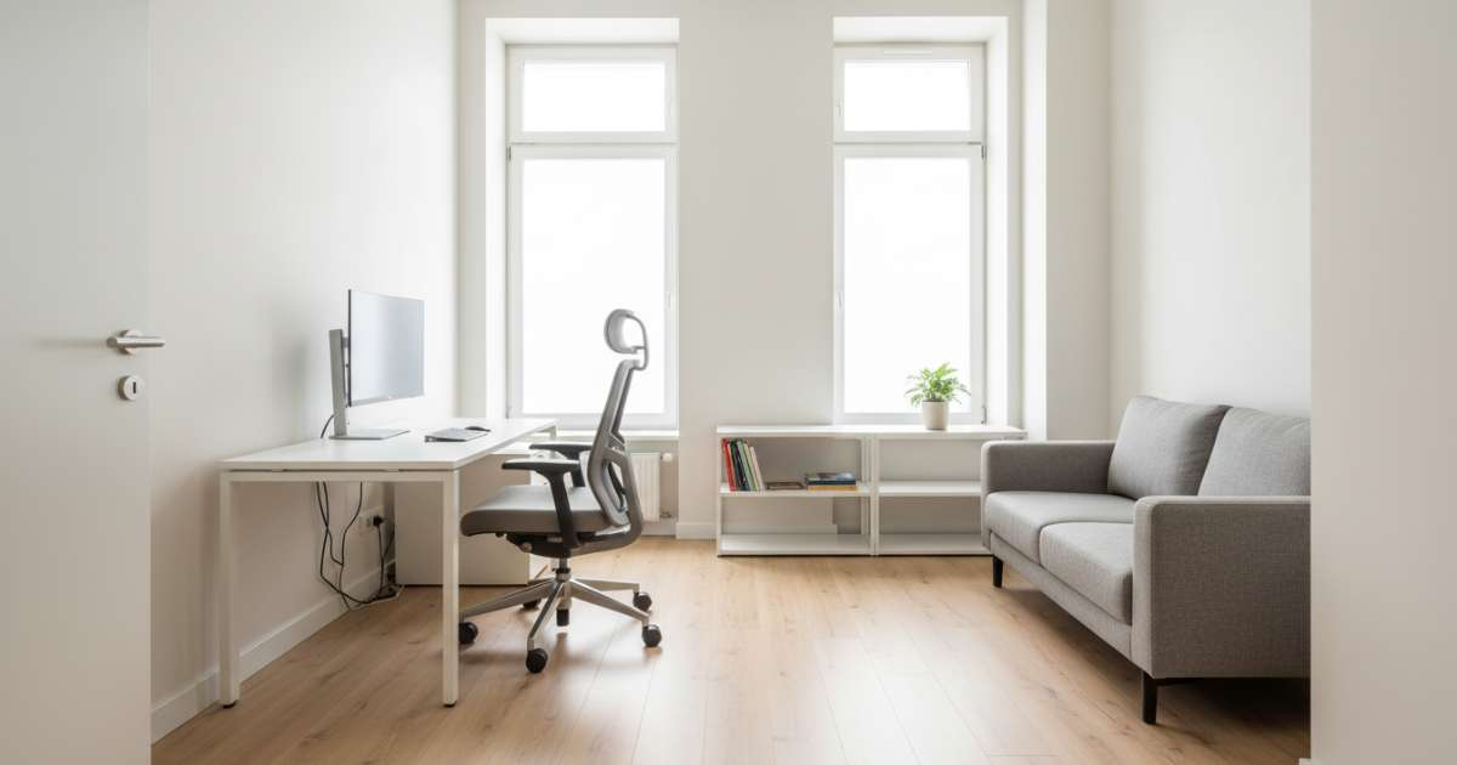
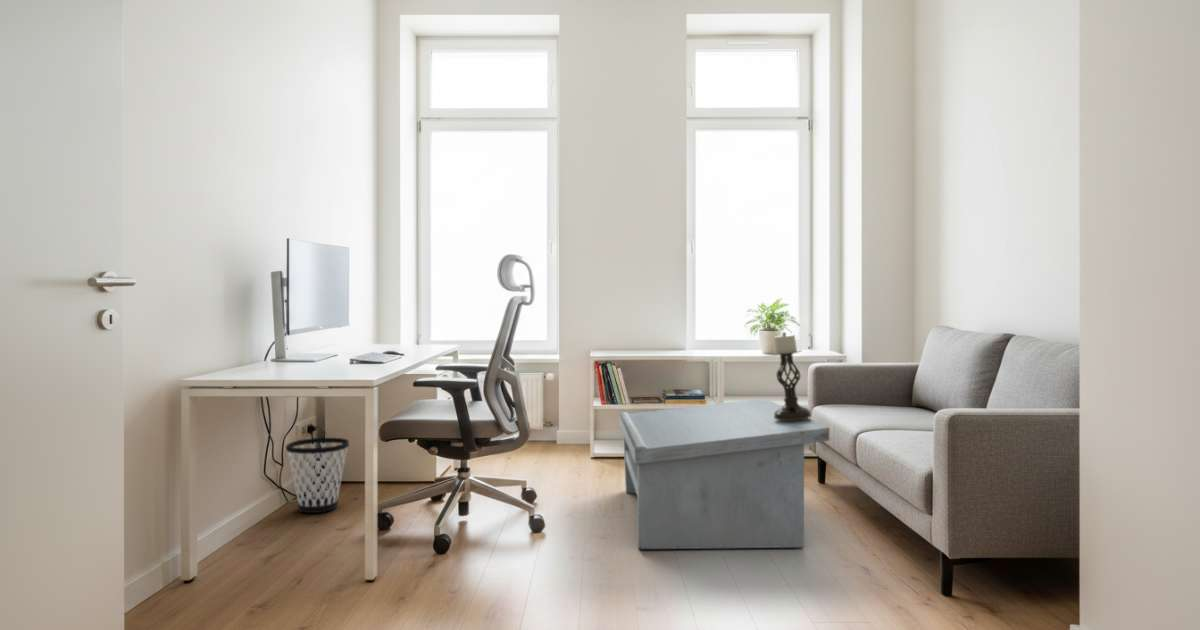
+ wastebasket [285,437,350,514]
+ candle holder [769,331,813,420]
+ coffee table [619,397,830,550]
